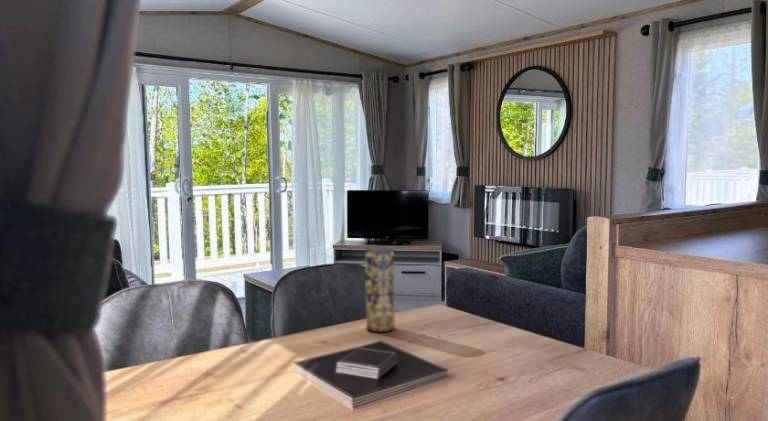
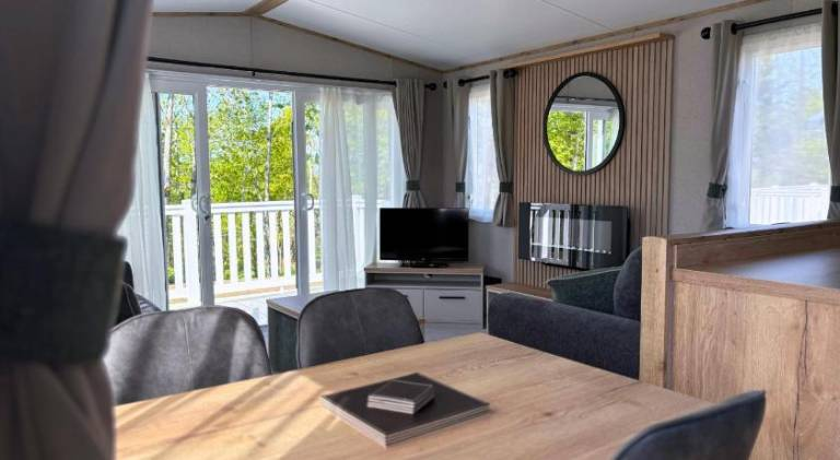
- vase [364,245,396,333]
